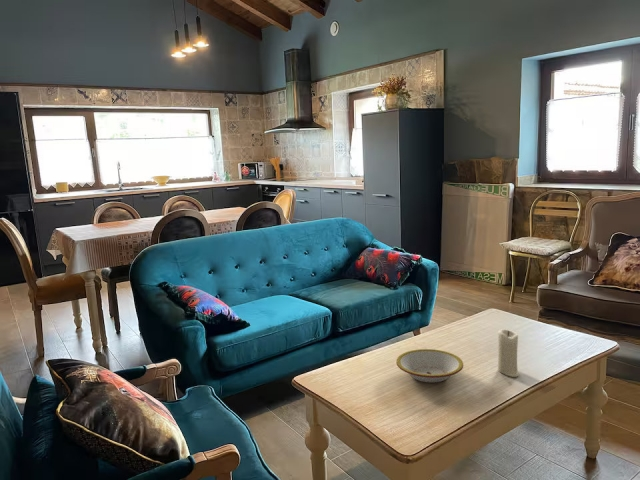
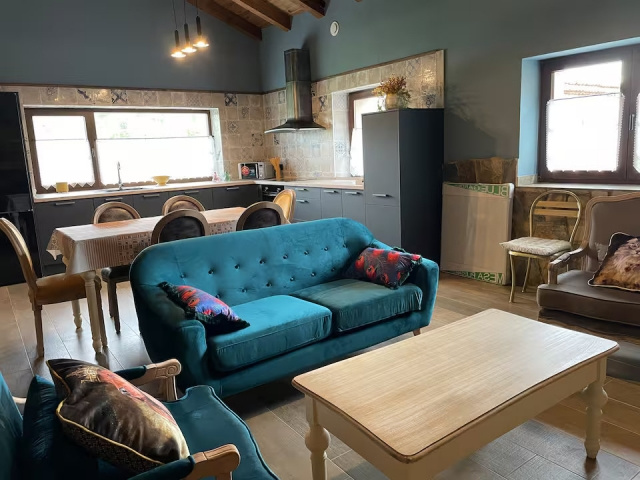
- bowl [395,348,464,384]
- candle [497,328,520,378]
